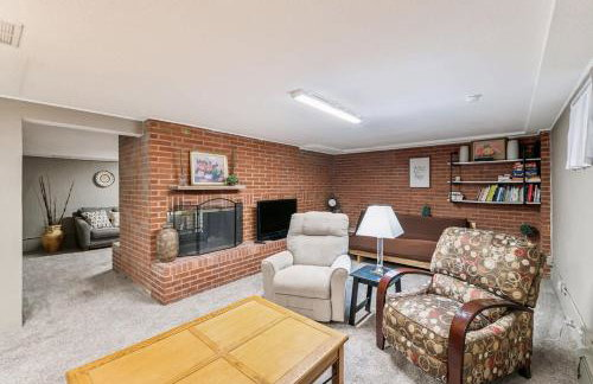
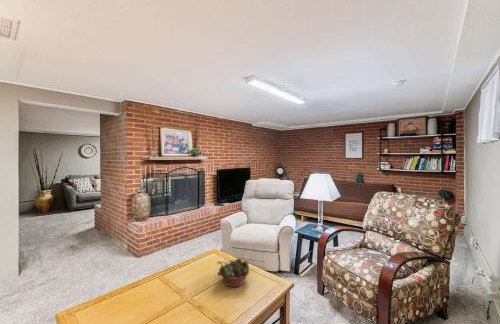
+ succulent planter [215,257,251,288]
